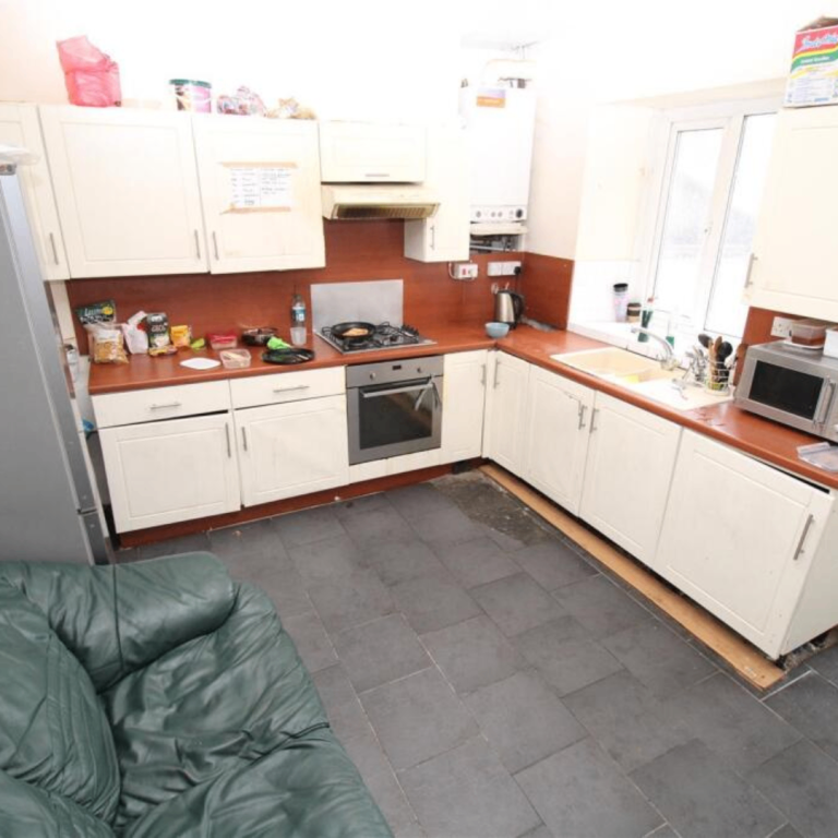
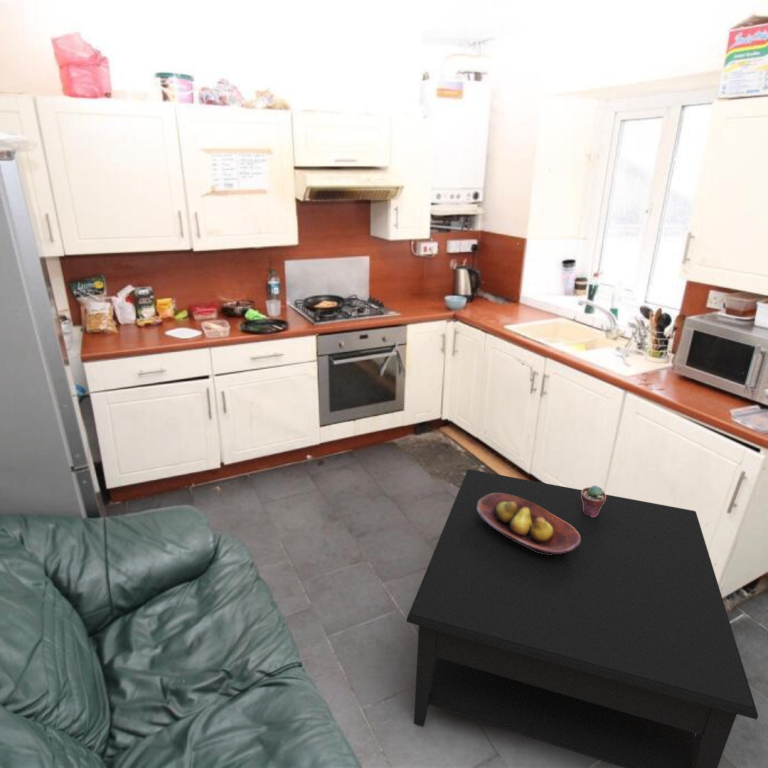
+ fruit bowl [477,493,581,555]
+ coffee table [406,468,759,768]
+ potted succulent [581,484,607,517]
